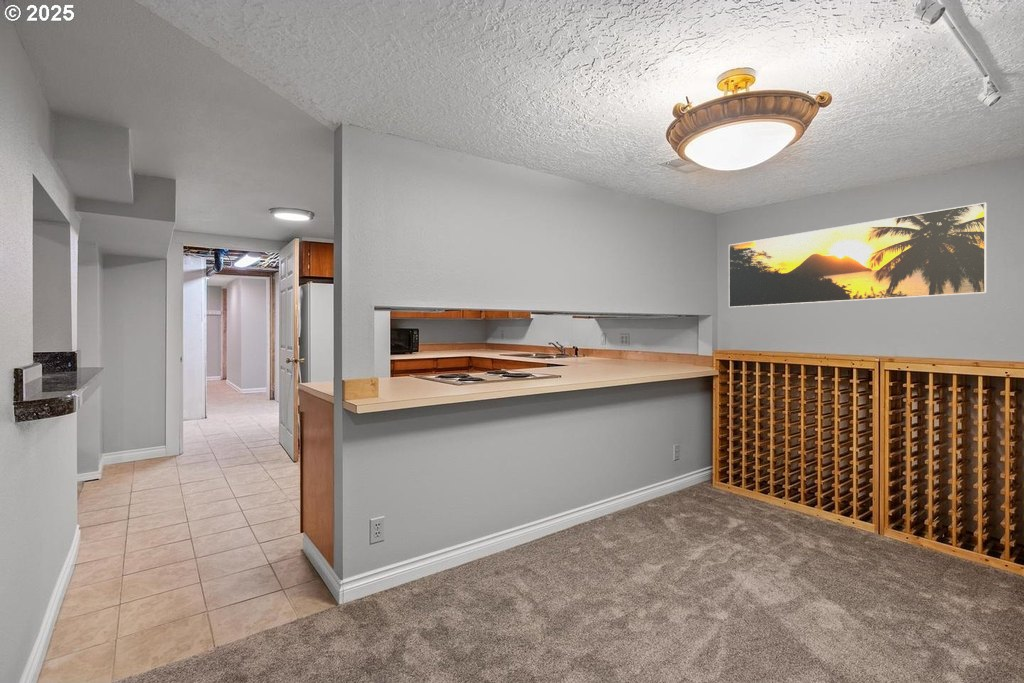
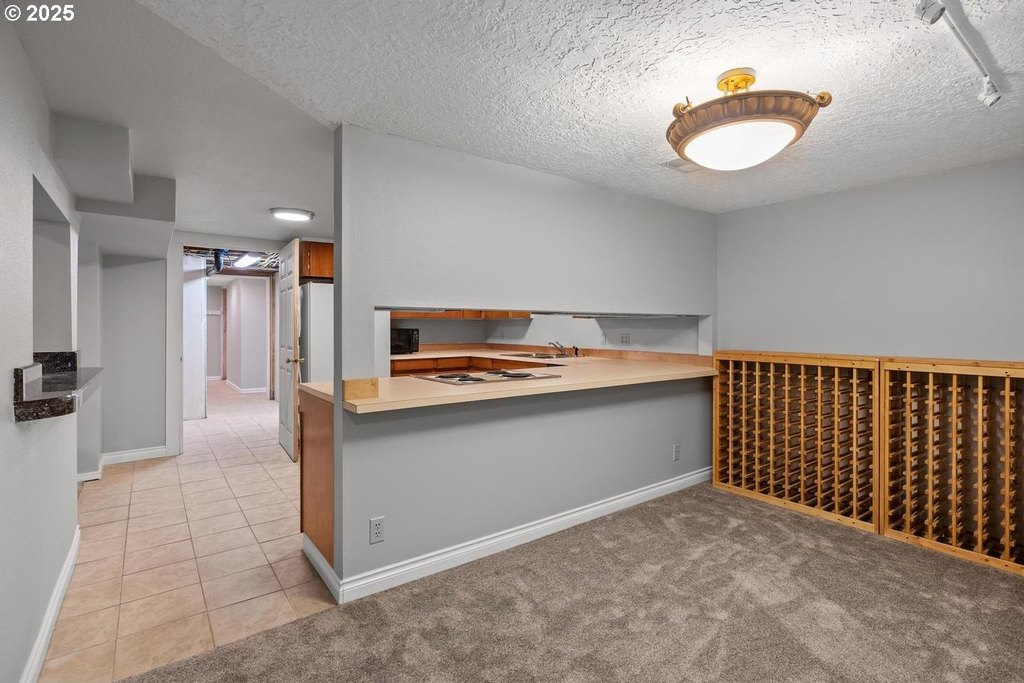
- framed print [728,202,988,308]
